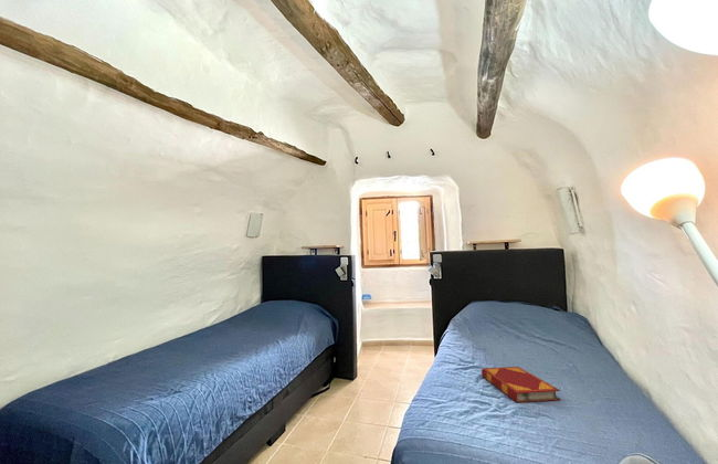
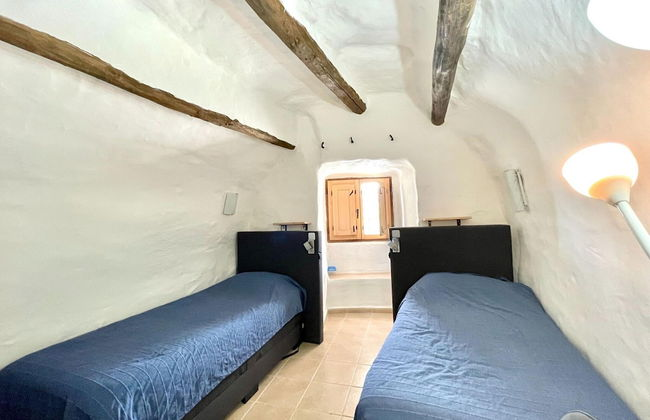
- hardback book [481,366,562,403]
